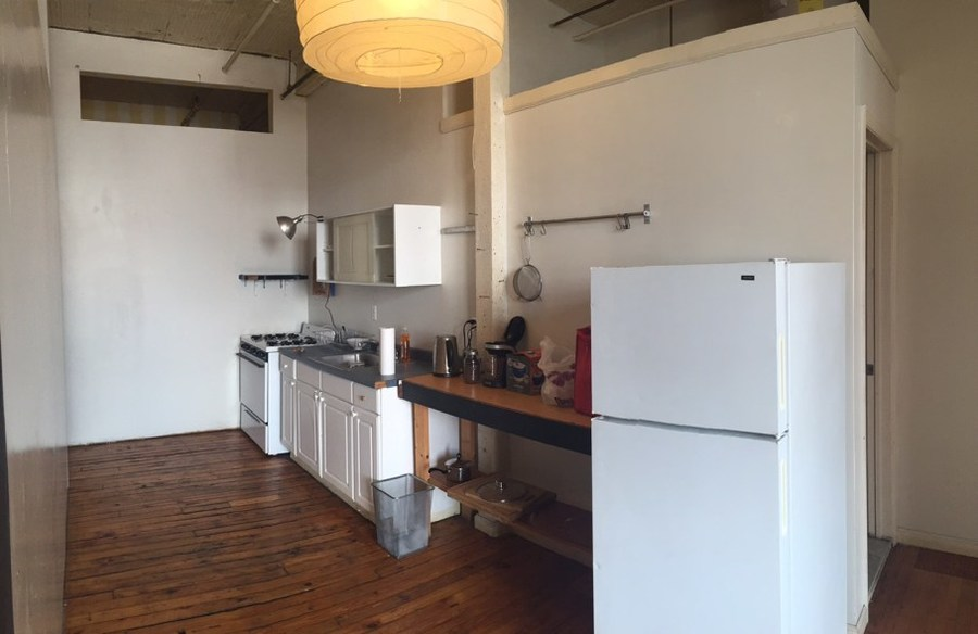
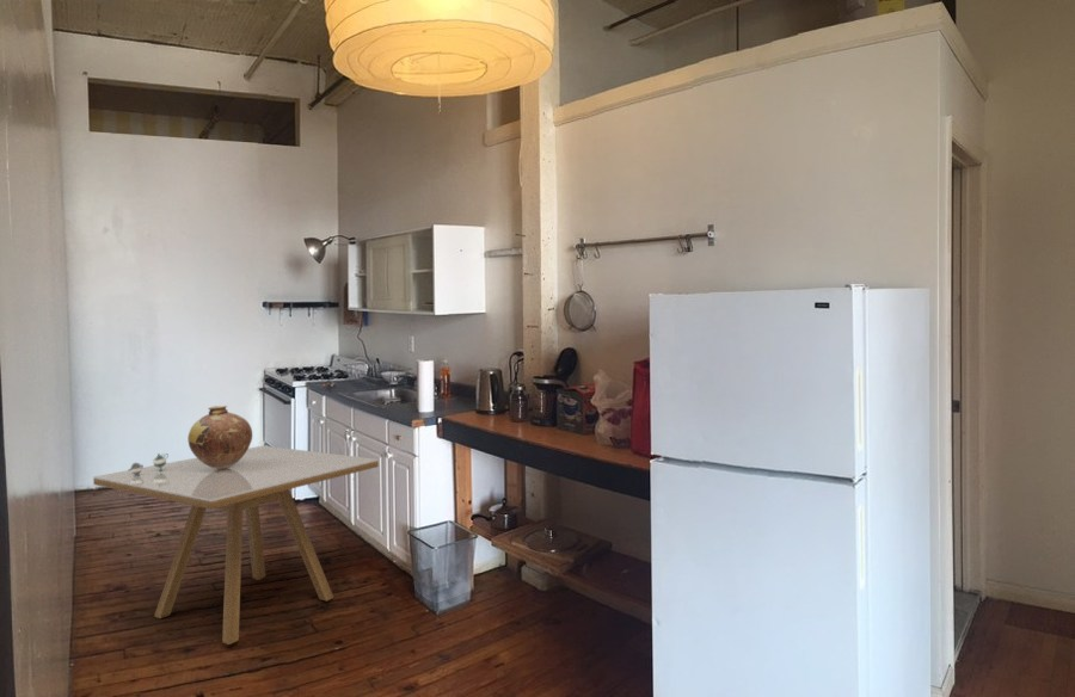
+ teapot [128,452,170,476]
+ vase [188,405,253,469]
+ dining table [92,444,380,646]
